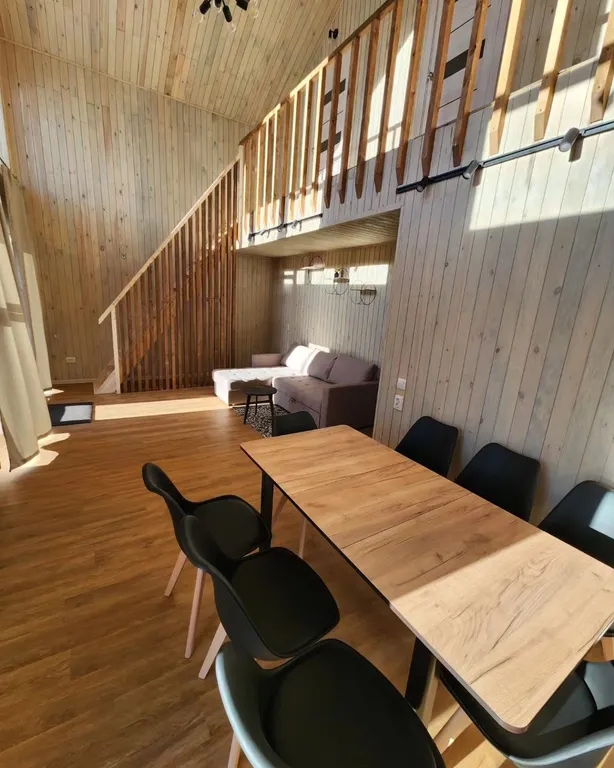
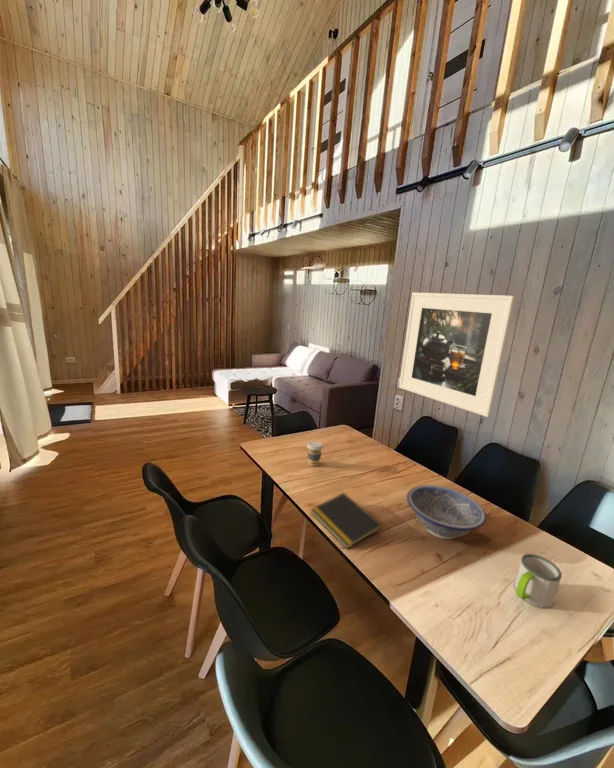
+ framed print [398,291,516,418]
+ mug [514,553,563,609]
+ coffee cup [306,441,324,467]
+ notepad [310,492,384,550]
+ decorative bowl [406,484,488,540]
